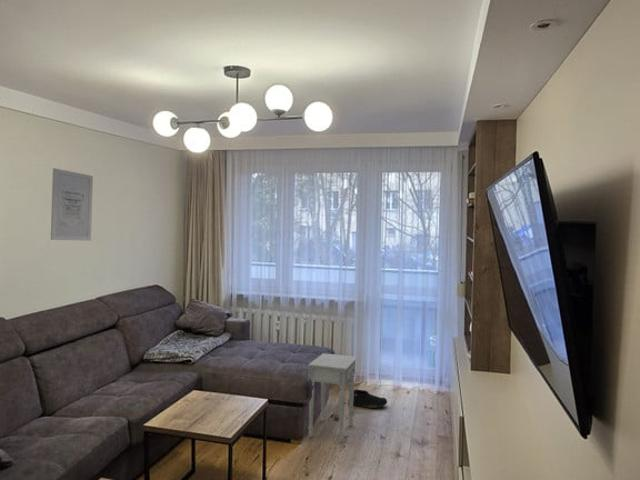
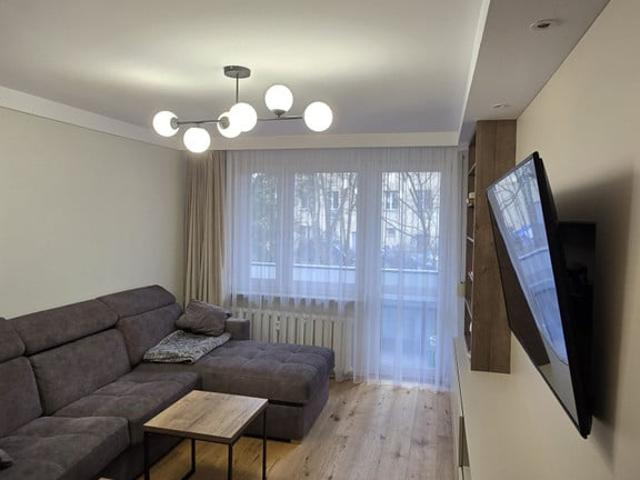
- shoe [347,389,388,409]
- wall art [50,167,94,242]
- nightstand [307,352,359,443]
